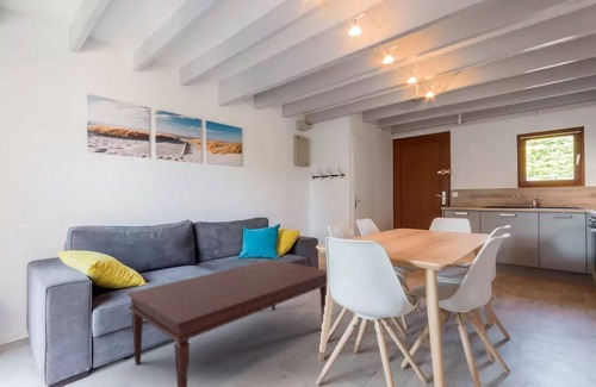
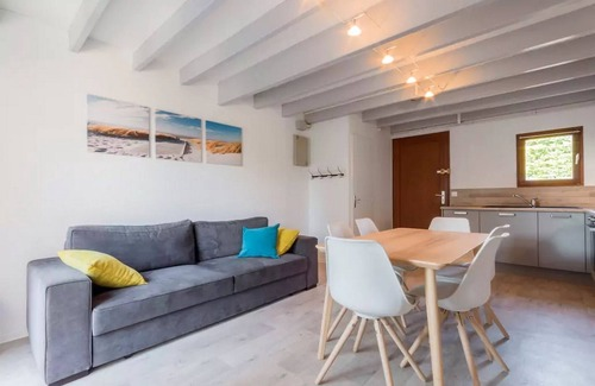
- coffee table [126,258,328,387]
